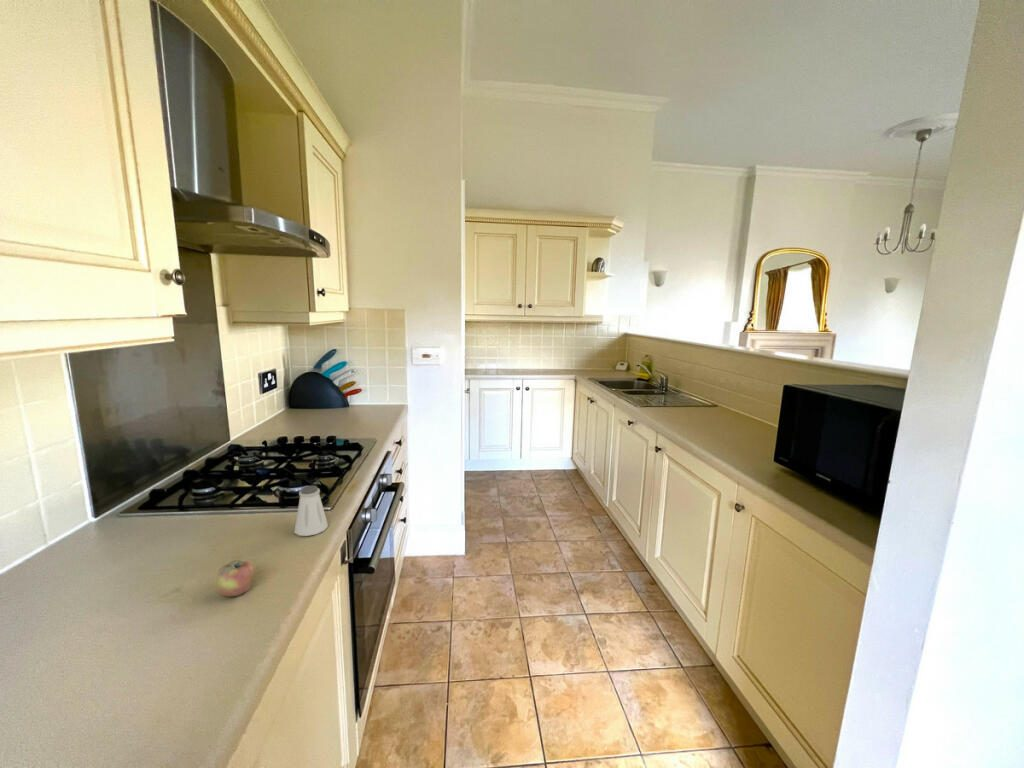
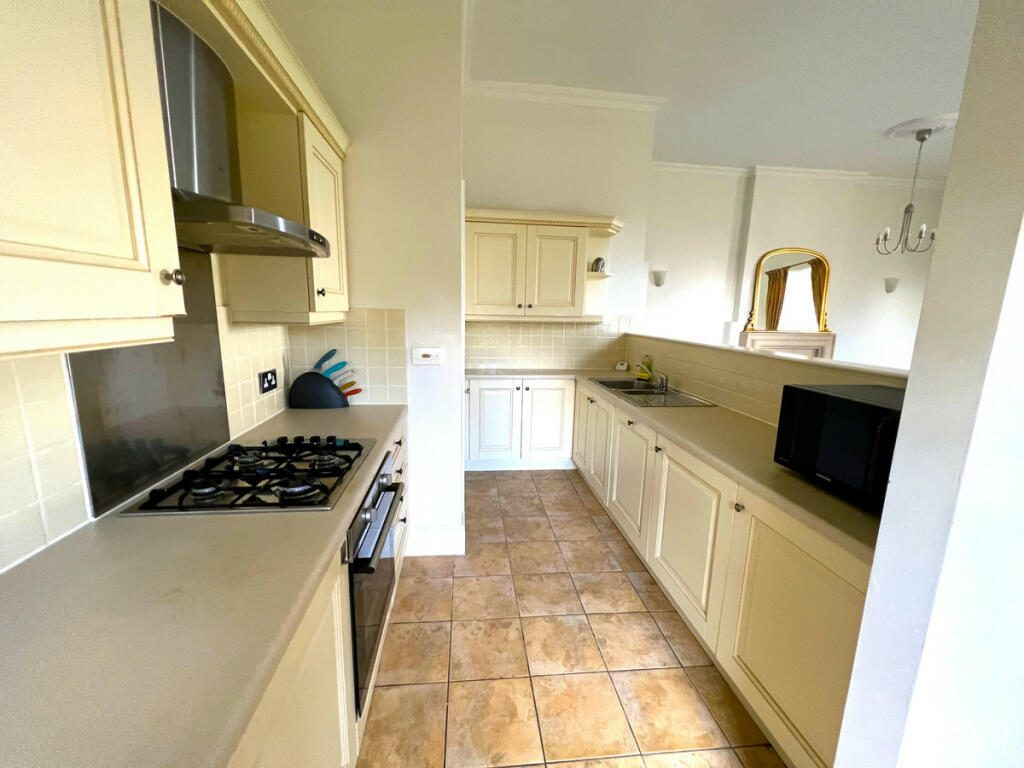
- saltshaker [294,484,329,537]
- apple [213,559,254,598]
